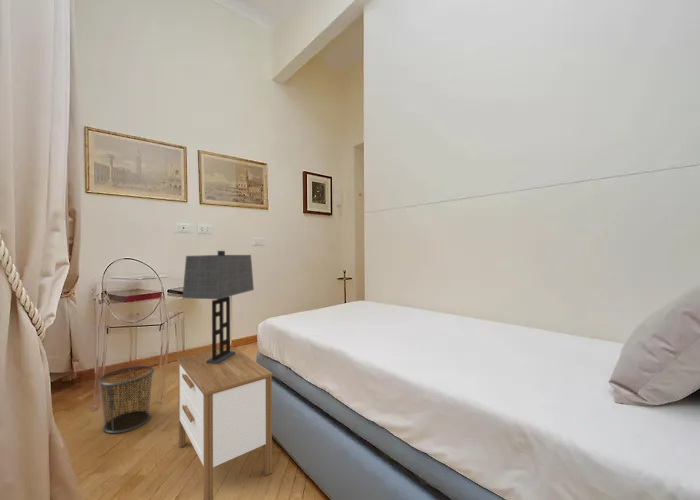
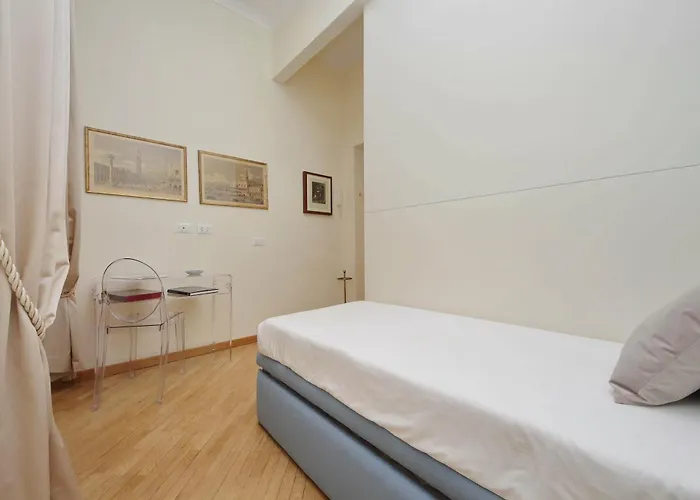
- table lamp [181,250,255,364]
- nightstand [177,346,274,500]
- waste bin [97,365,155,434]
